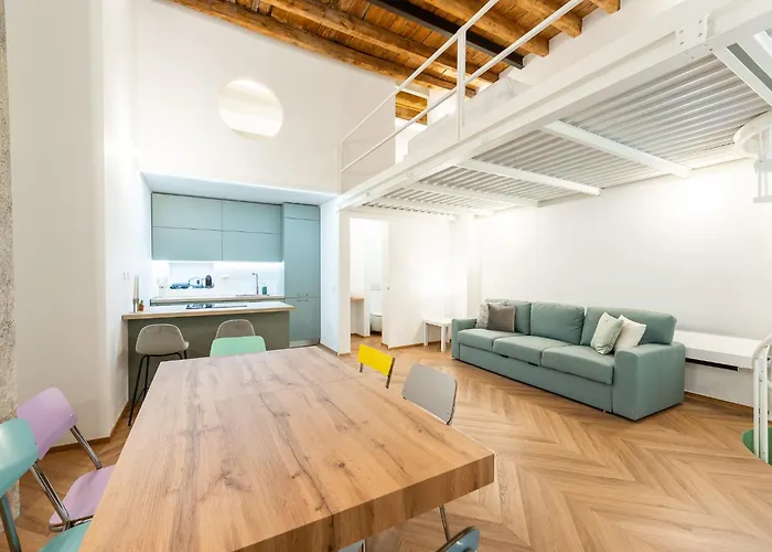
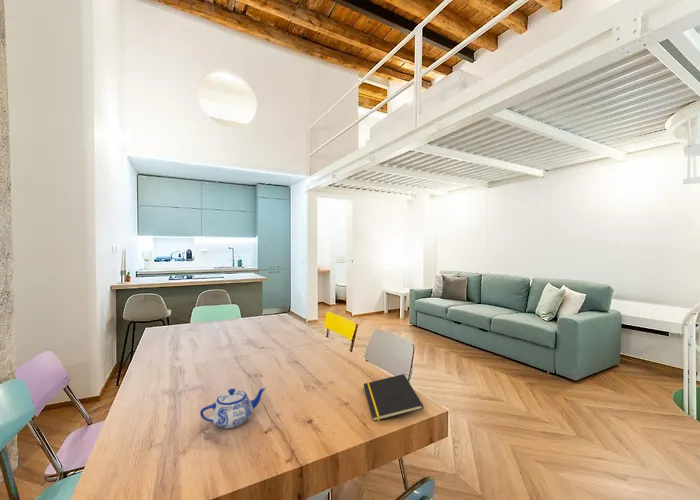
+ notepad [363,373,425,422]
+ teapot [199,386,267,429]
